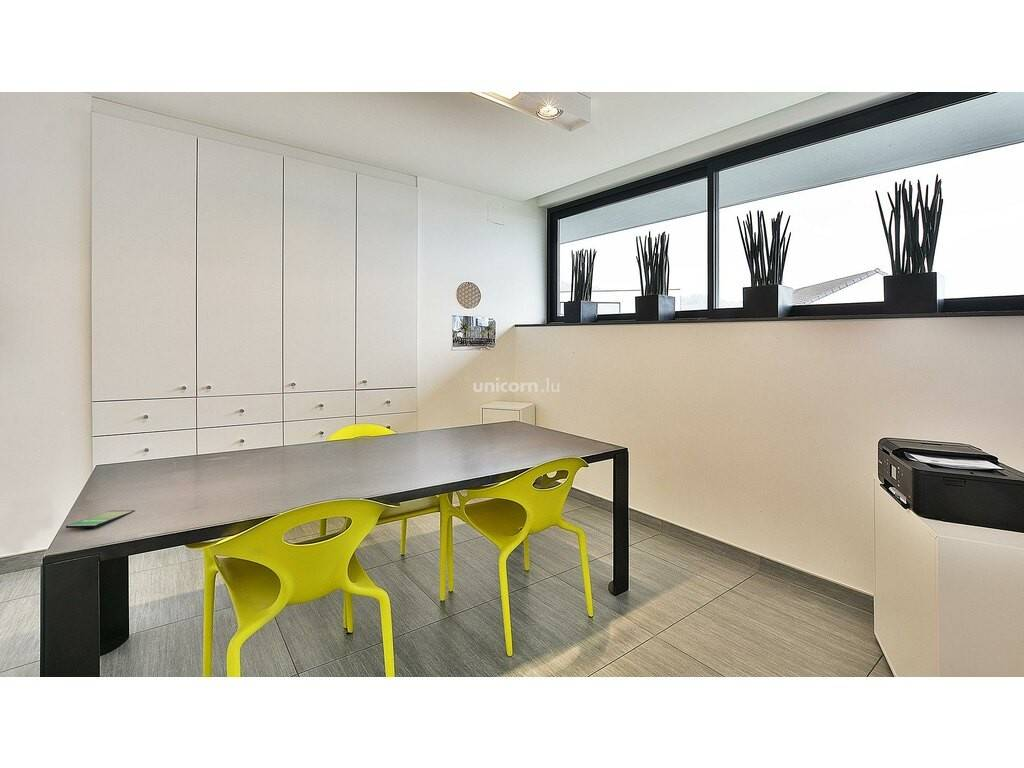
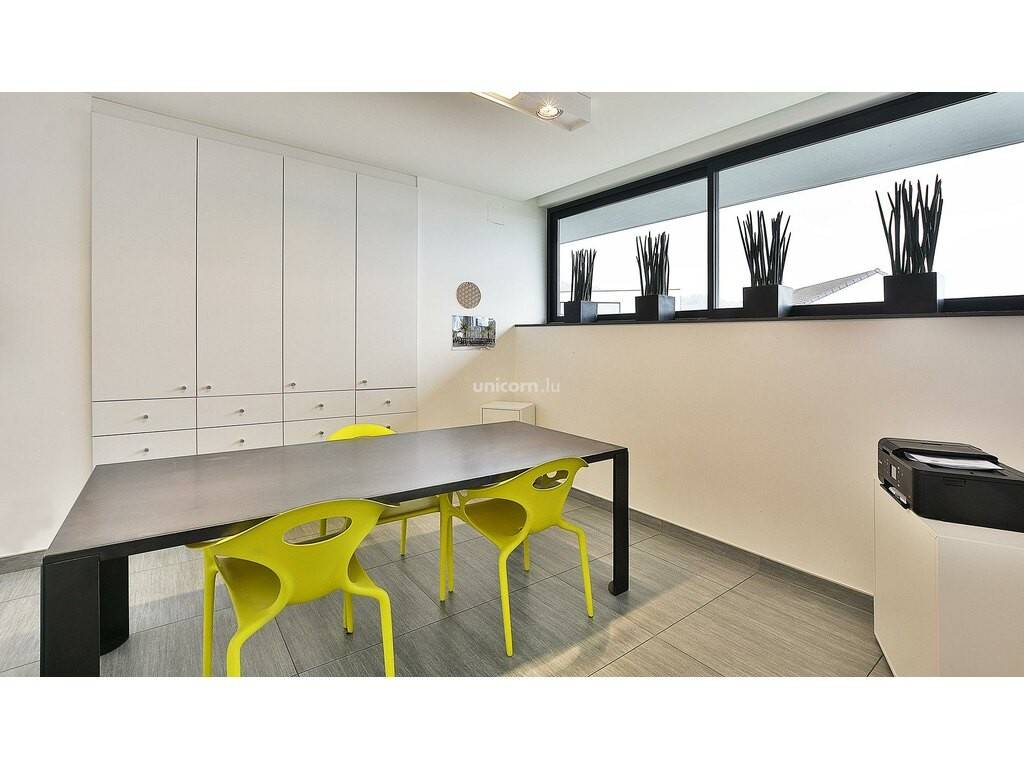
- smartphone [65,509,136,529]
